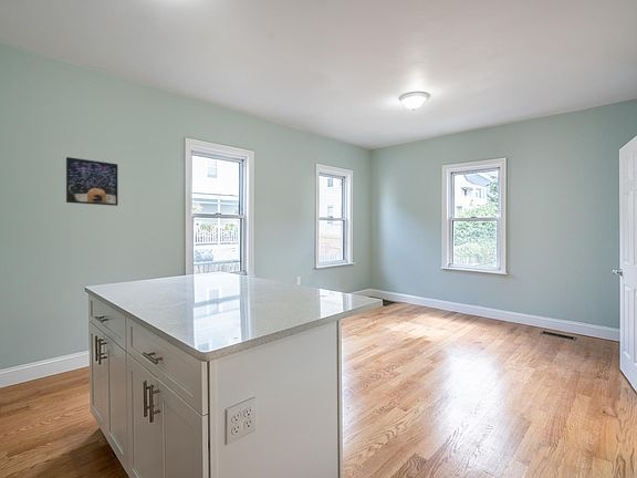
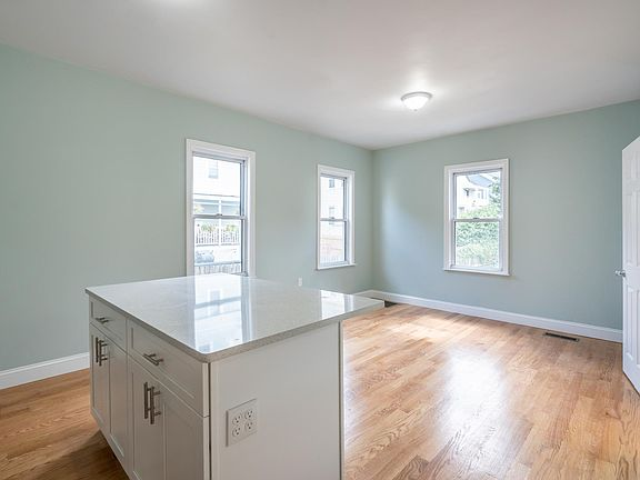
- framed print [65,156,118,207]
